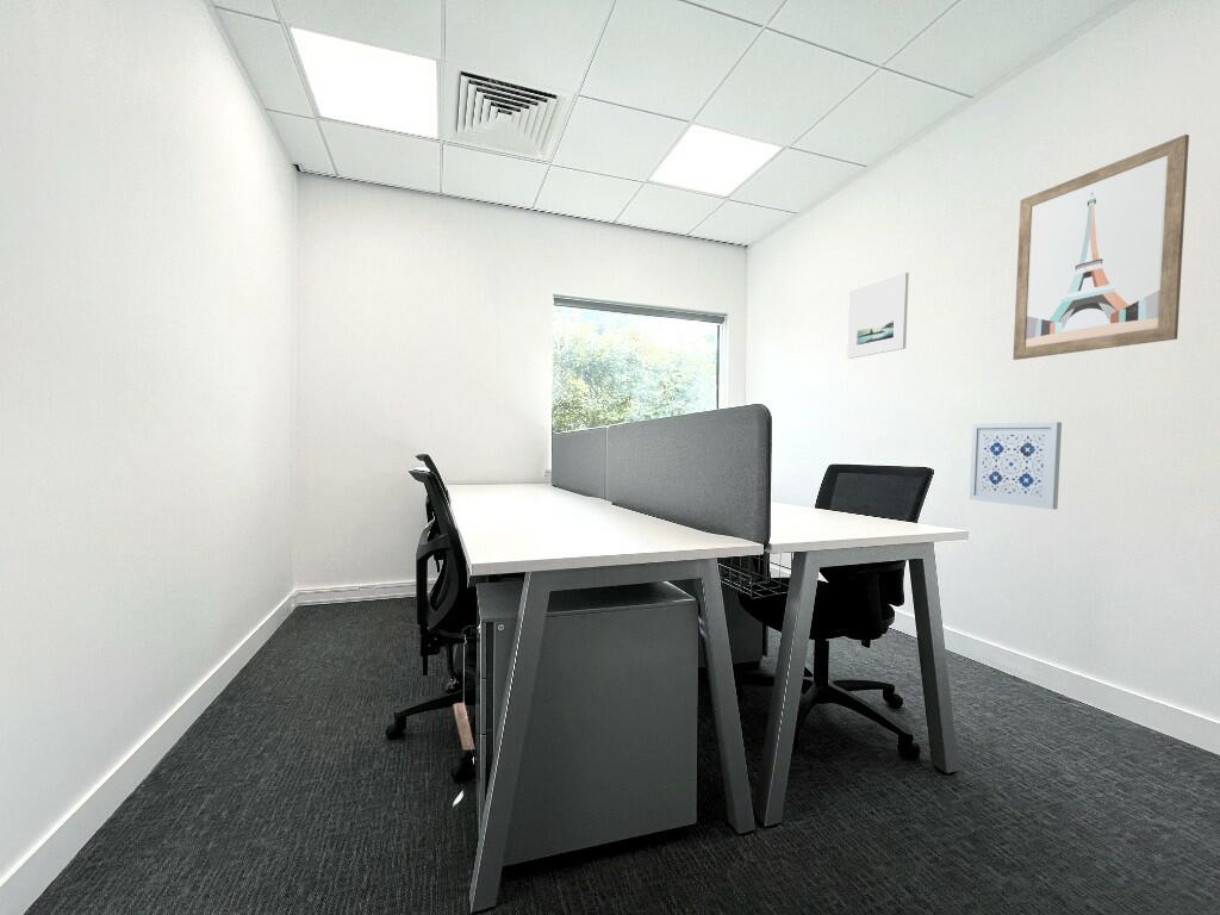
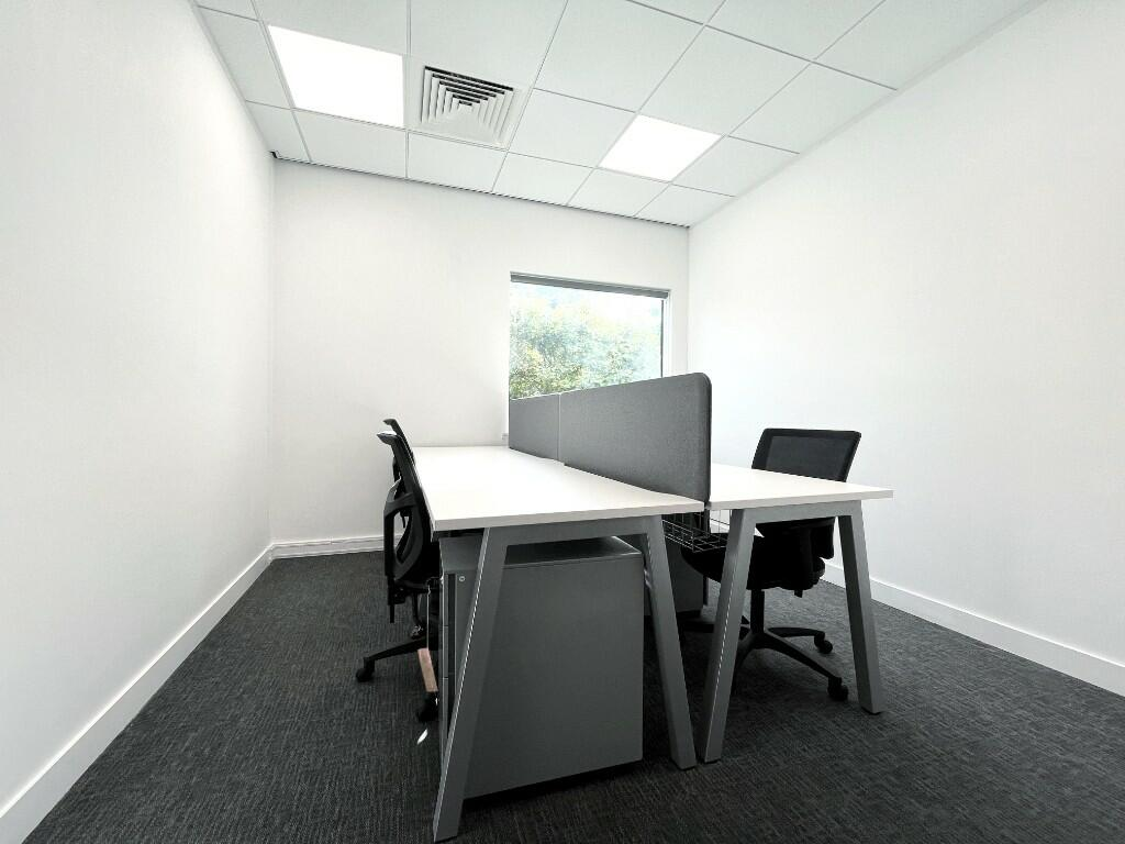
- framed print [846,272,910,360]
- wall art [969,421,1063,510]
- wall art [1012,133,1190,361]
